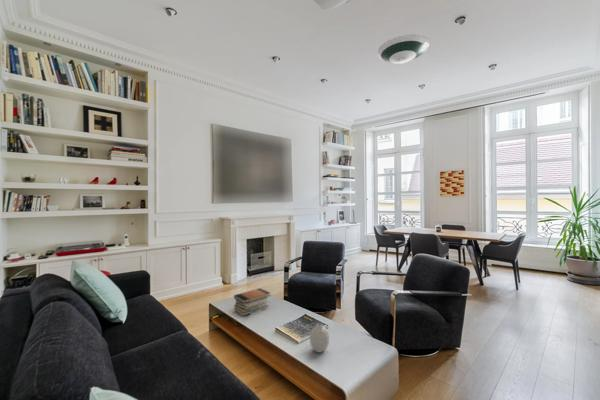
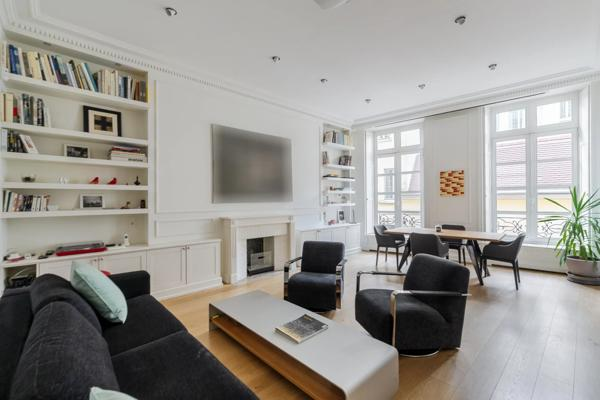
- vase [309,322,330,354]
- book stack [233,287,272,317]
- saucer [376,34,431,65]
